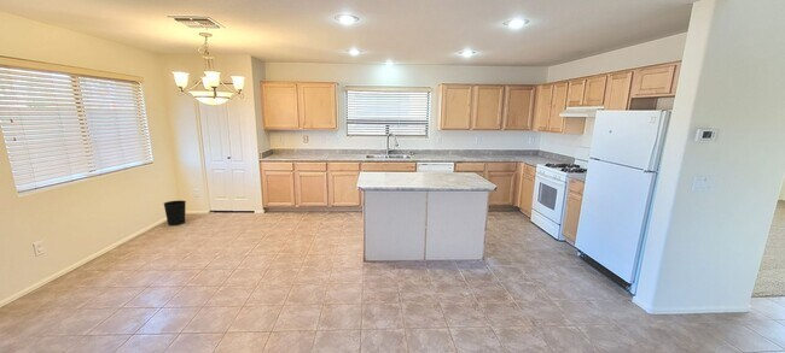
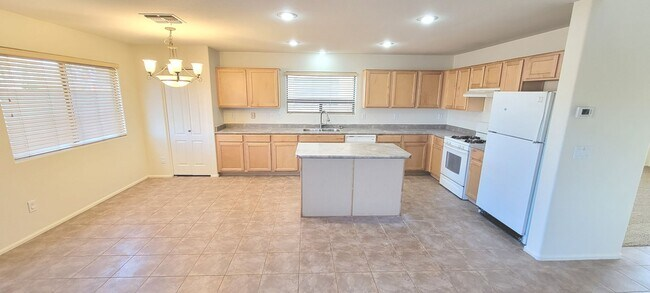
- wastebasket [163,199,187,226]
